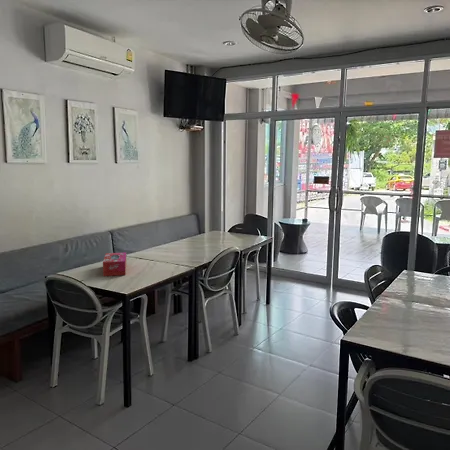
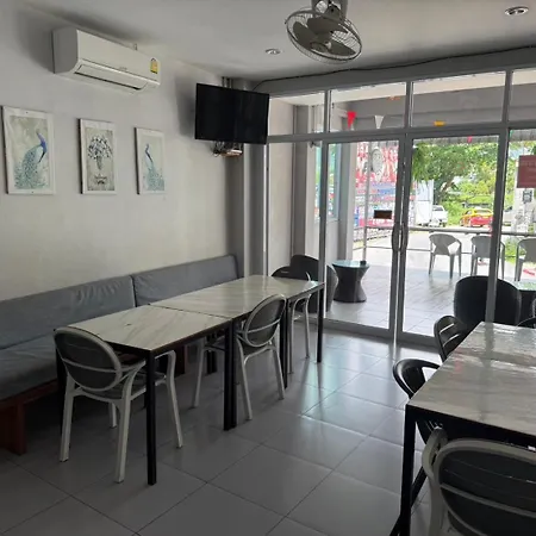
- tissue box [102,252,127,277]
